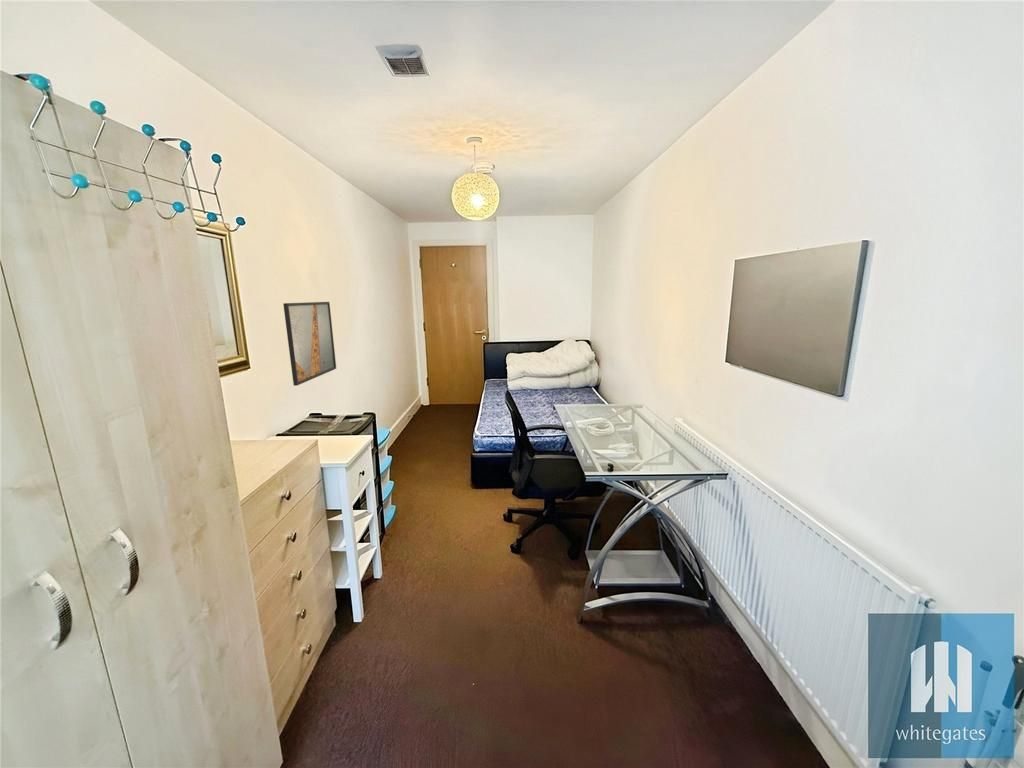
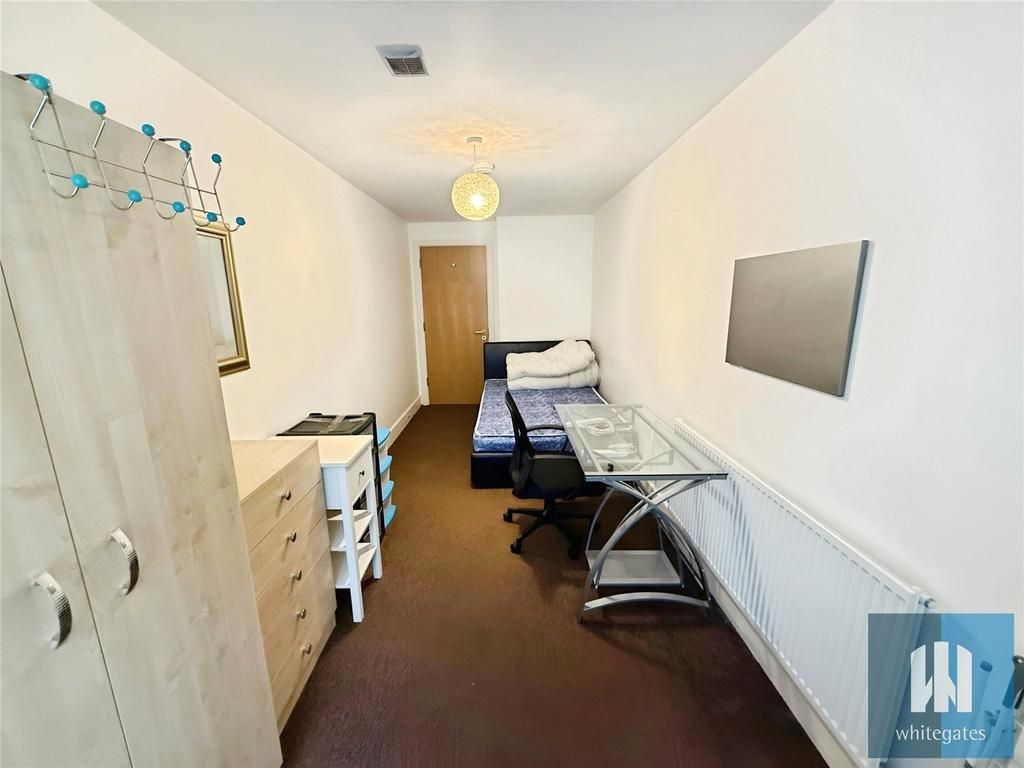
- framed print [282,301,337,387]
